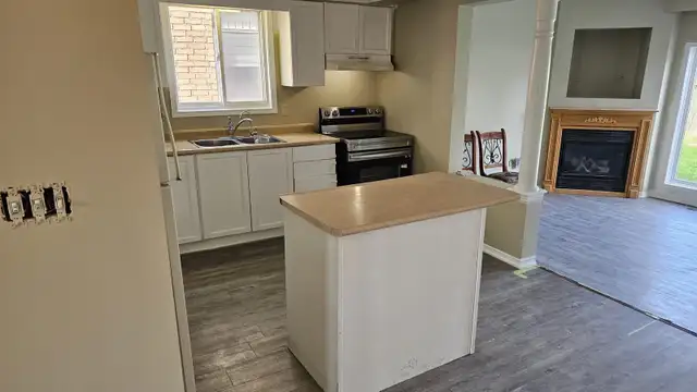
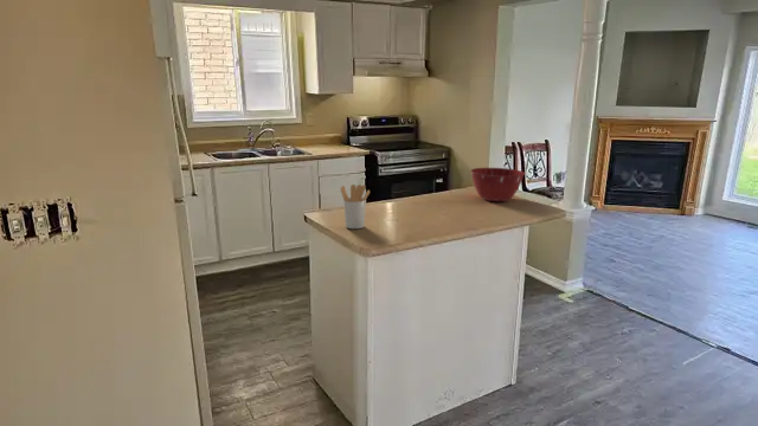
+ mixing bowl [469,167,526,202]
+ utensil holder [340,183,371,230]
